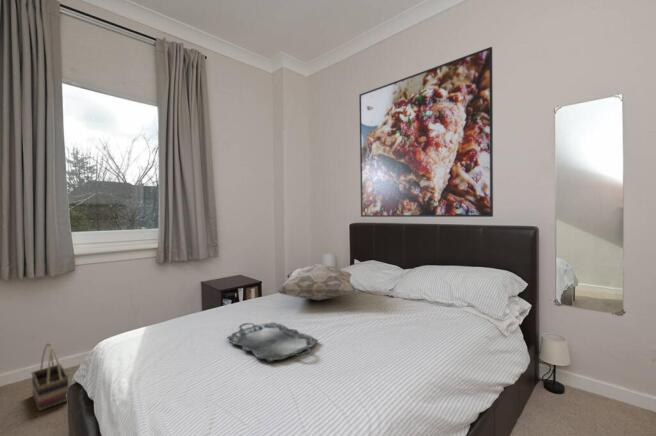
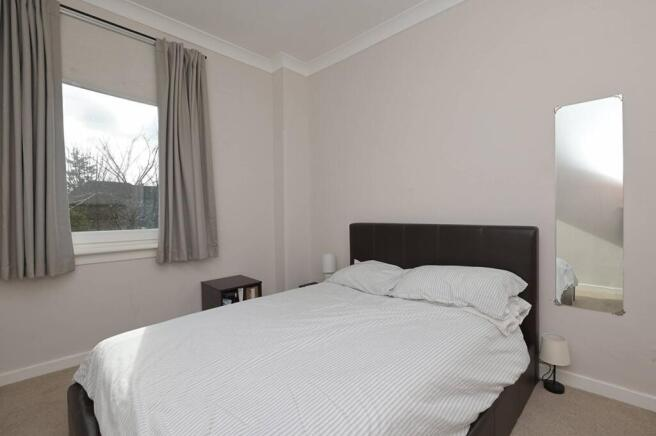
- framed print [358,46,494,218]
- decorative pillow [276,263,357,302]
- basket [30,341,70,412]
- serving tray [226,322,319,362]
